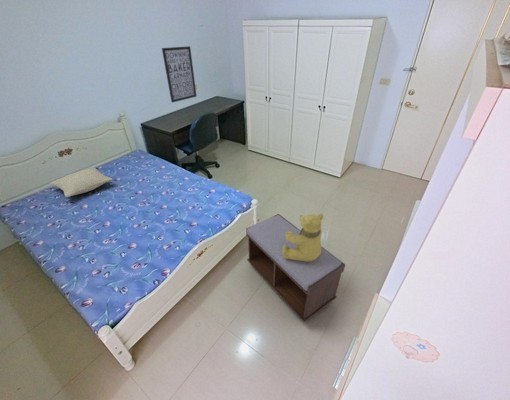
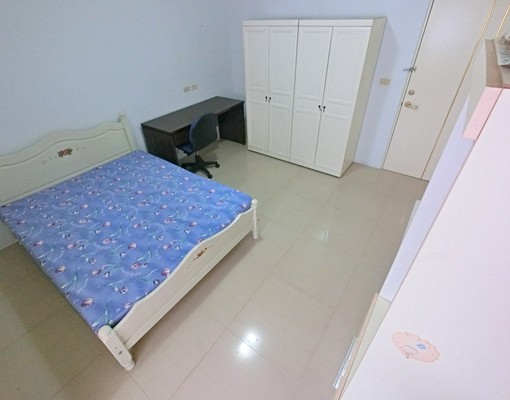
- teddy bear [282,213,324,262]
- bench [245,213,346,323]
- wall art [161,45,198,104]
- pillow [49,167,113,198]
